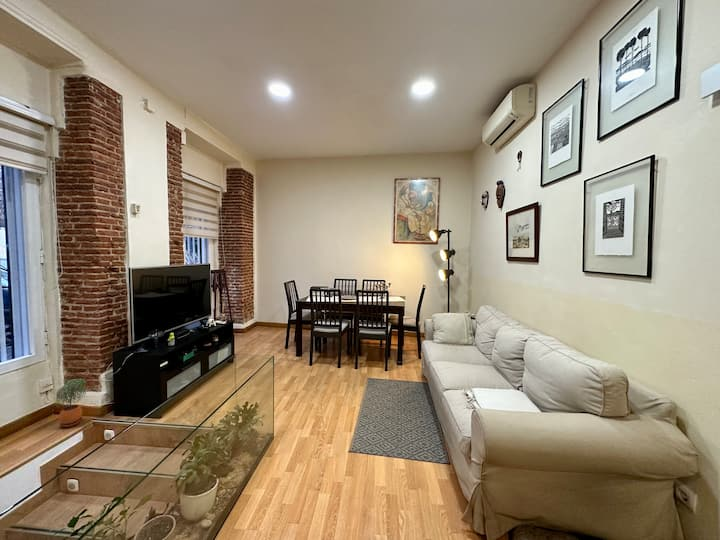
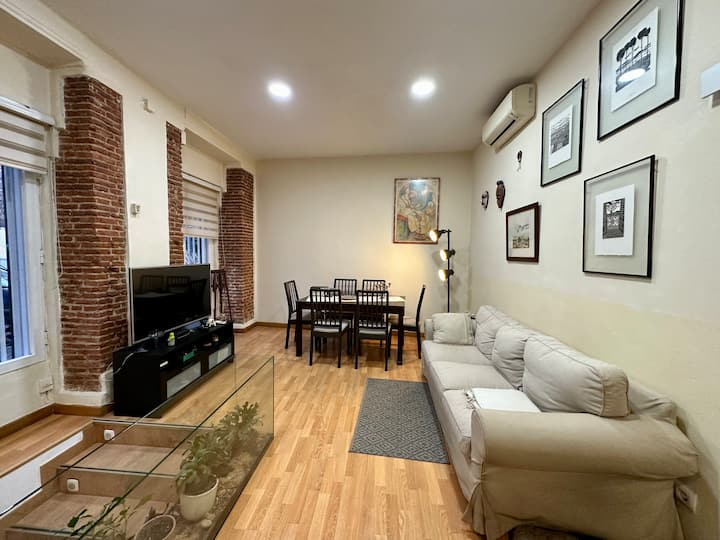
- potted plant [55,377,87,428]
